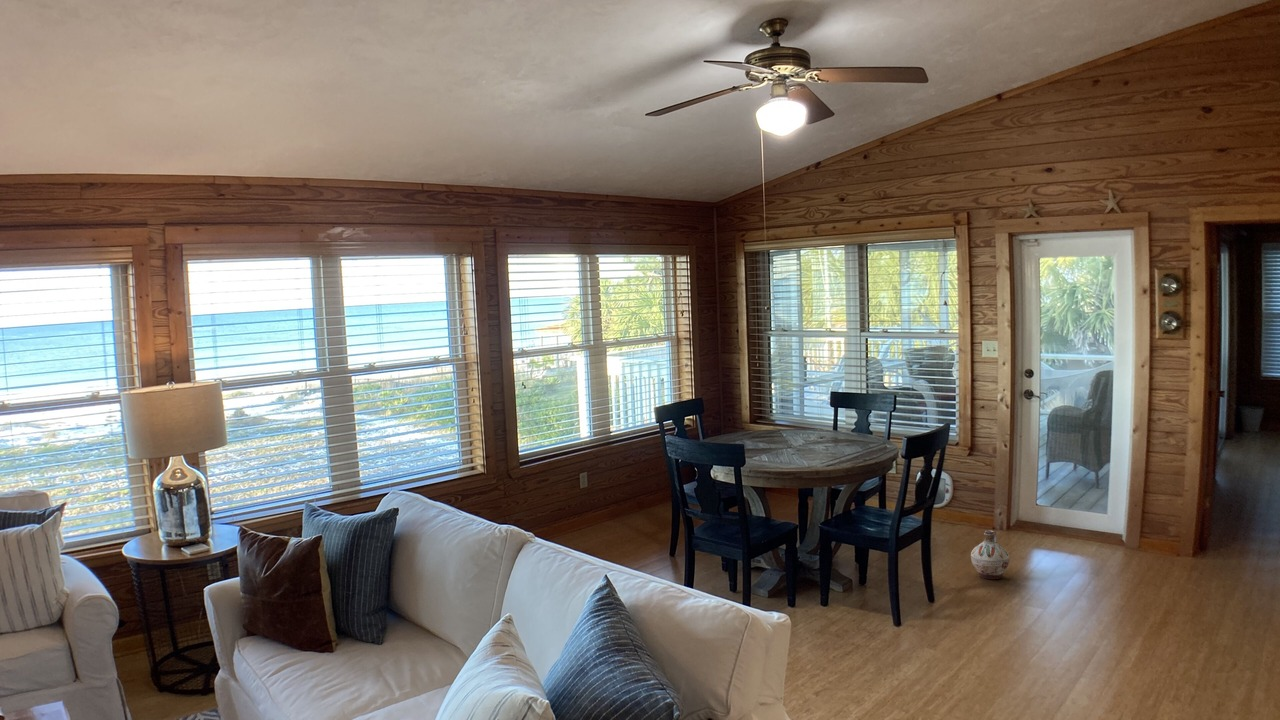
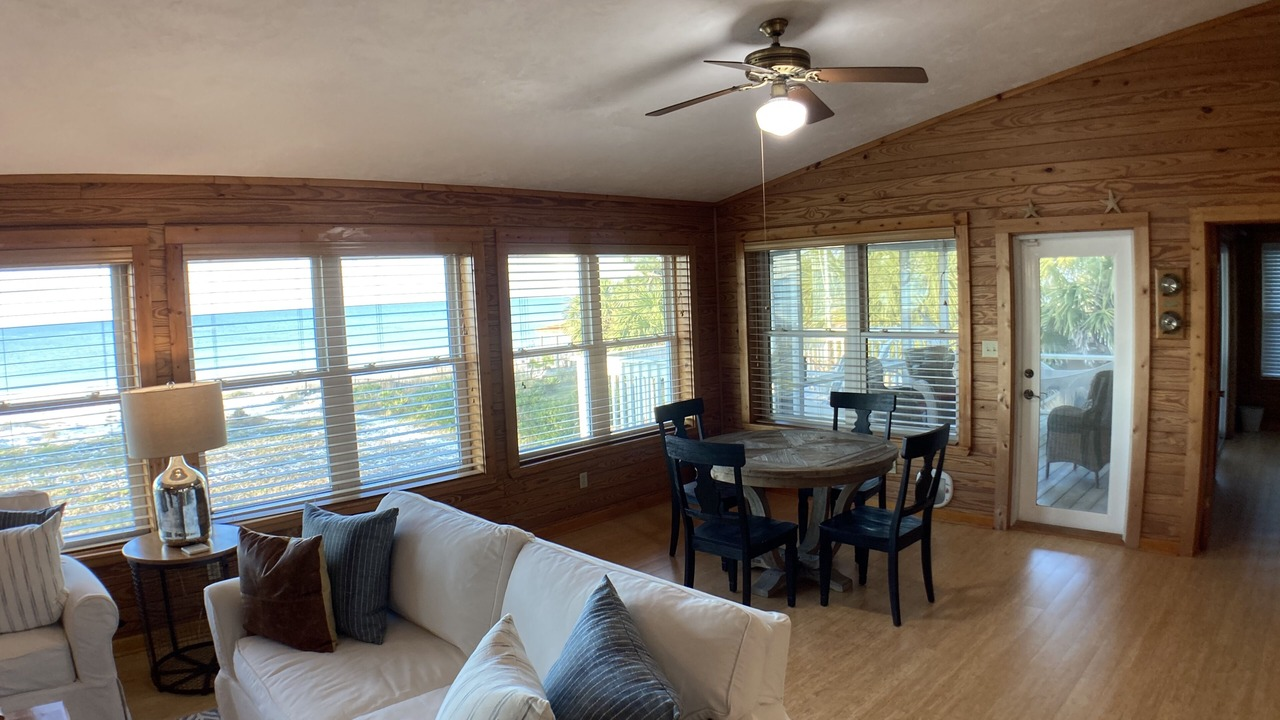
- ceramic jug [970,529,1010,580]
